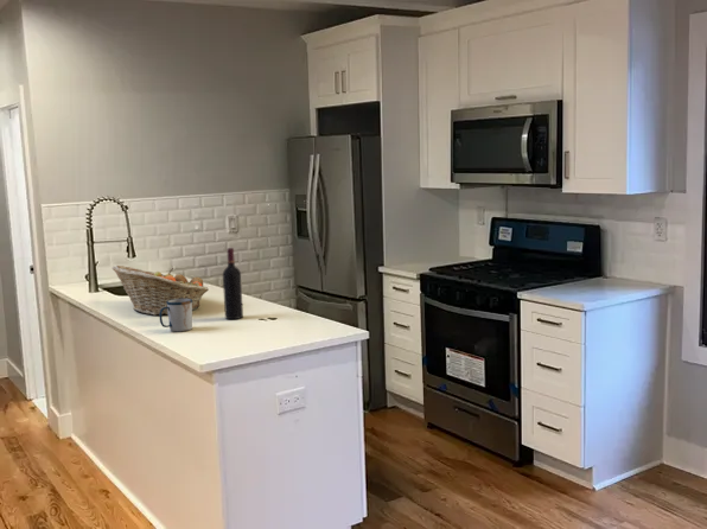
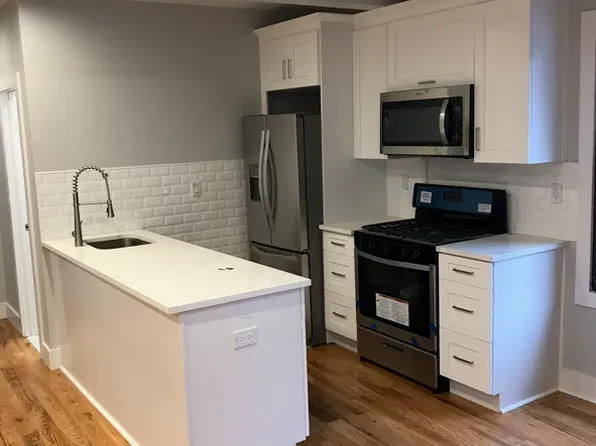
- mug [158,299,193,332]
- fruit basket [112,264,210,317]
- wine bottle [222,247,244,320]
